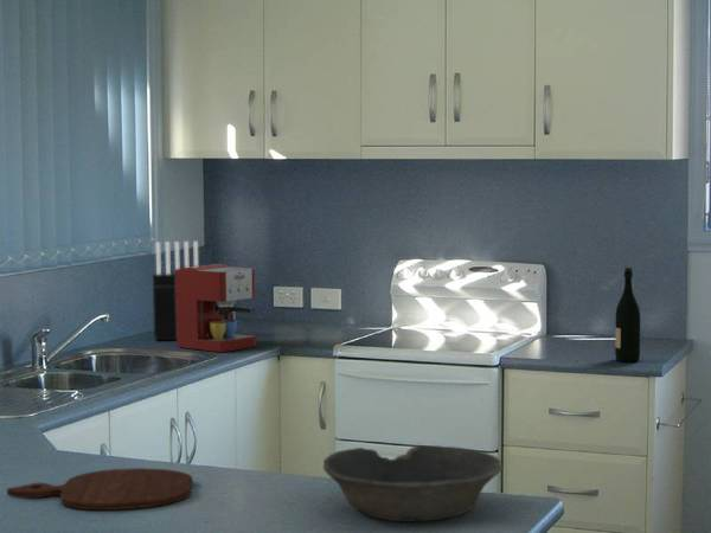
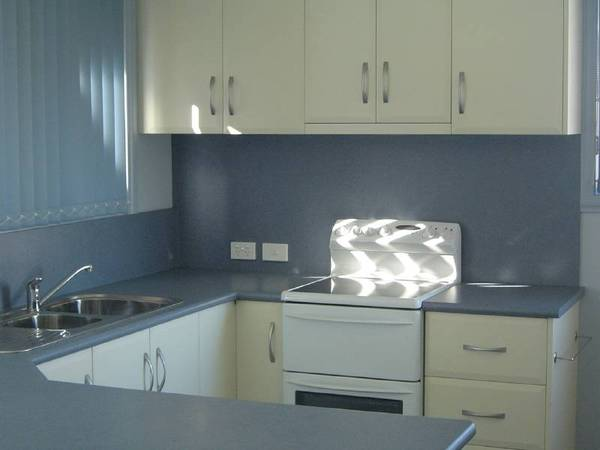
- coffee maker [174,263,257,353]
- knife block [152,240,199,341]
- bowl [322,444,504,522]
- wine bottle [614,266,641,362]
- cutting board [6,467,194,510]
